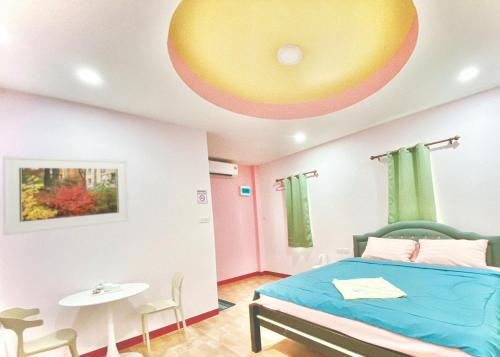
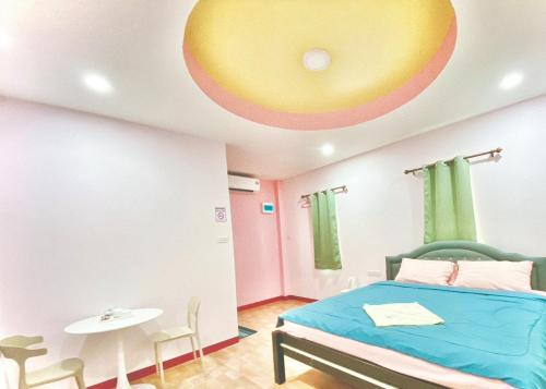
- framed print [2,155,130,236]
